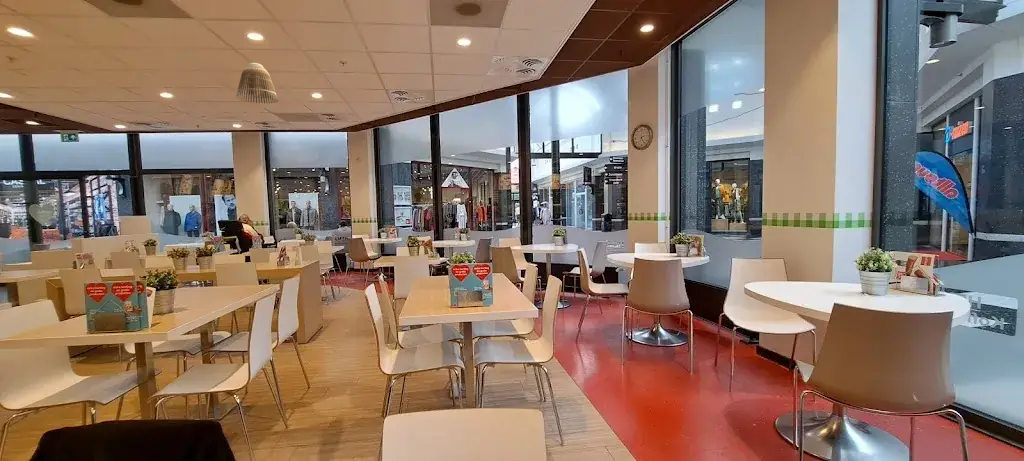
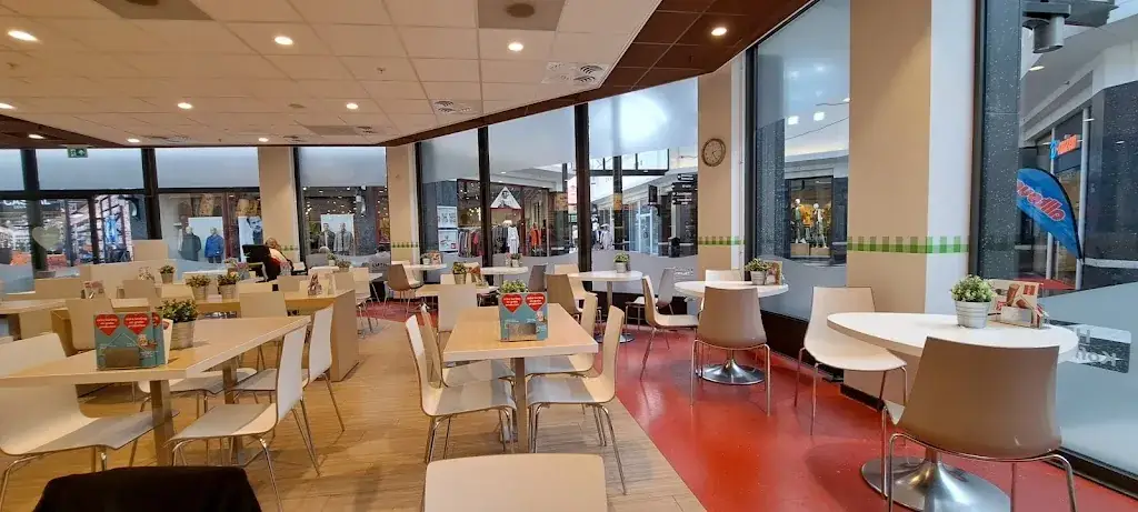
- lamp shade [235,62,279,105]
